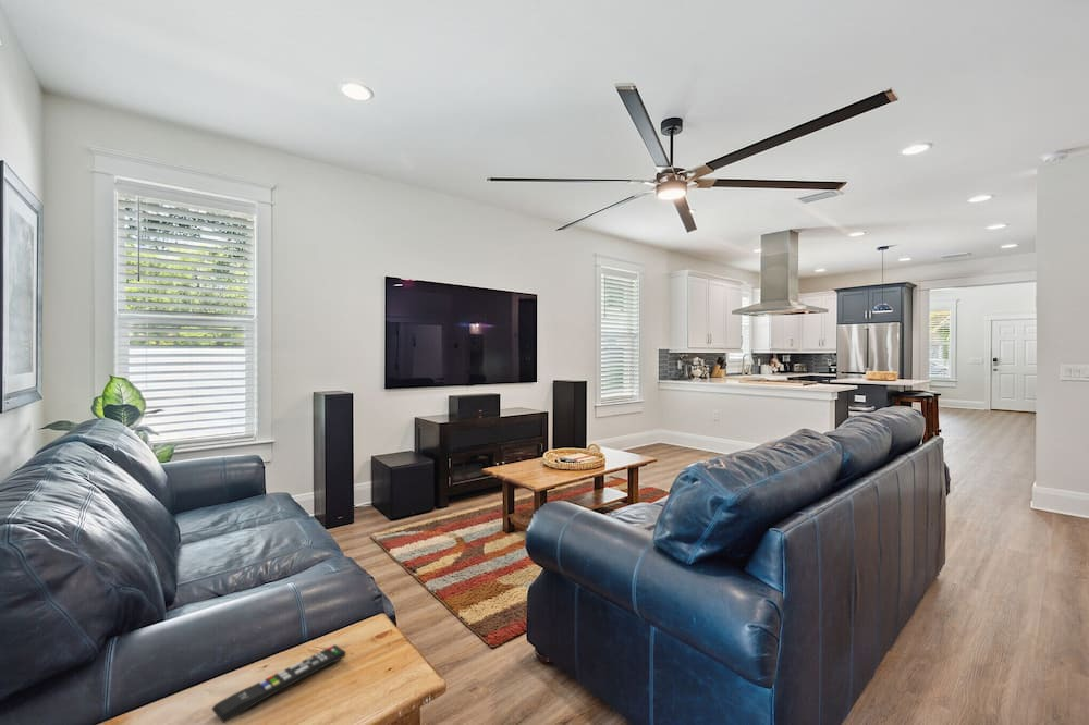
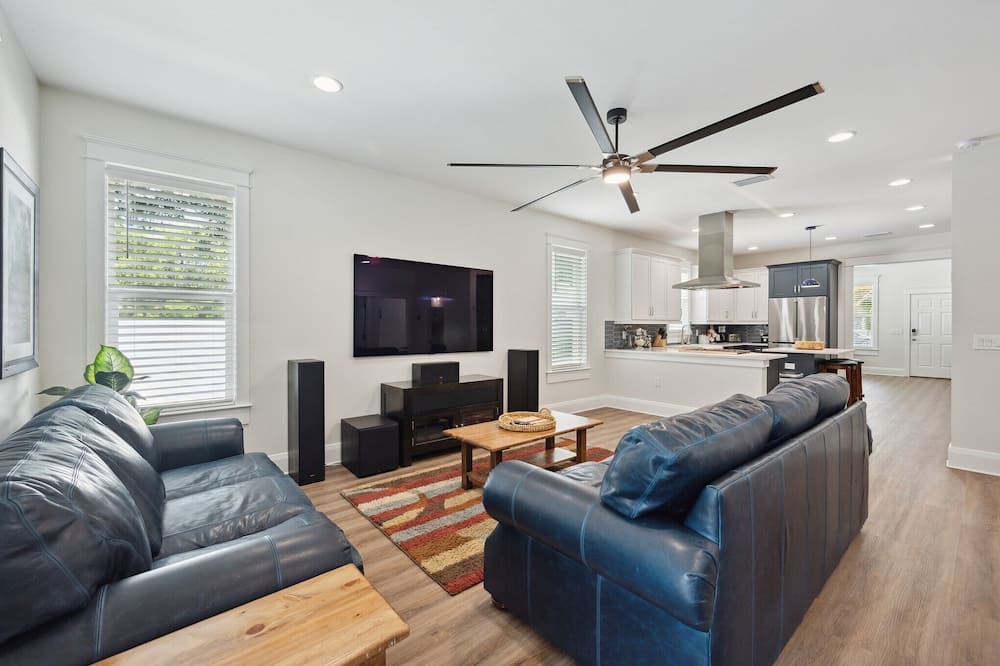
- remote control [211,643,347,725]
